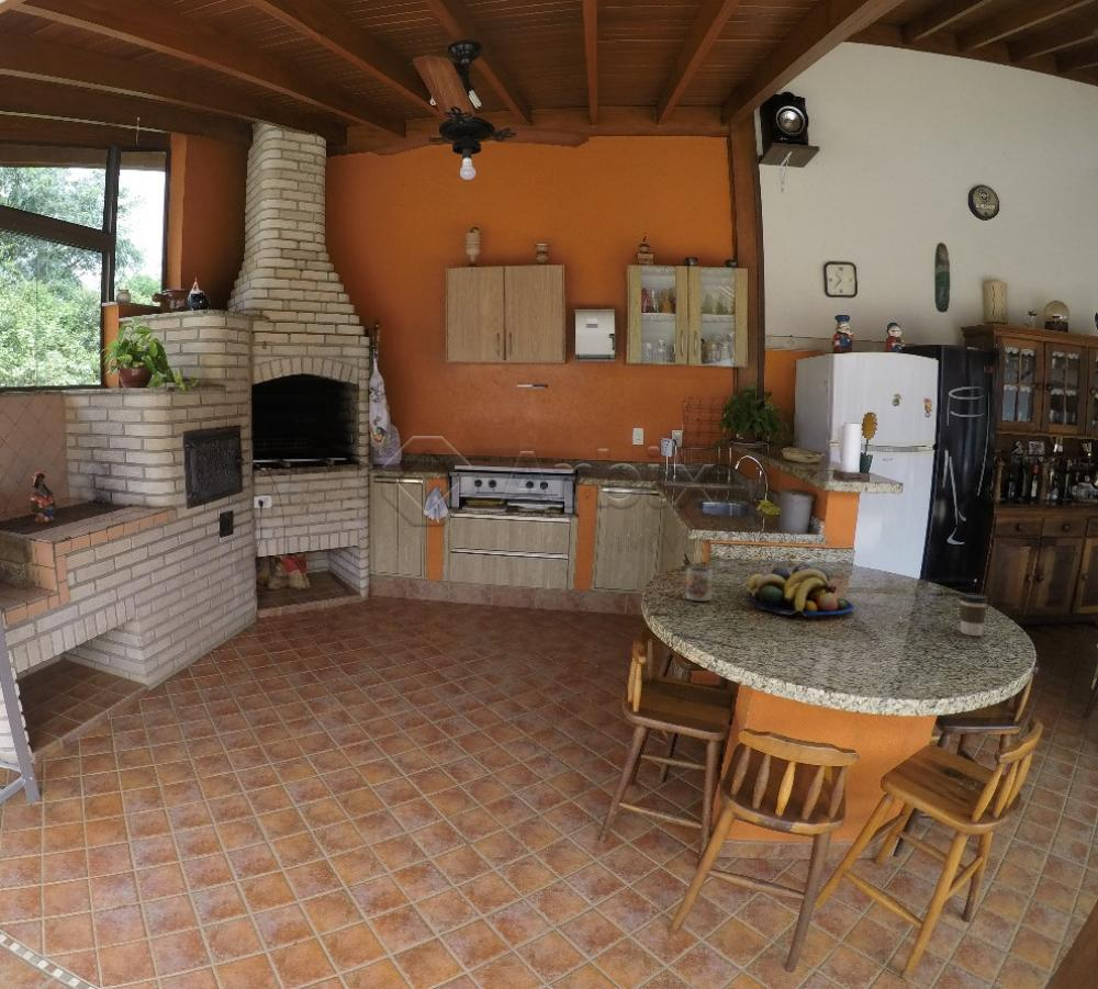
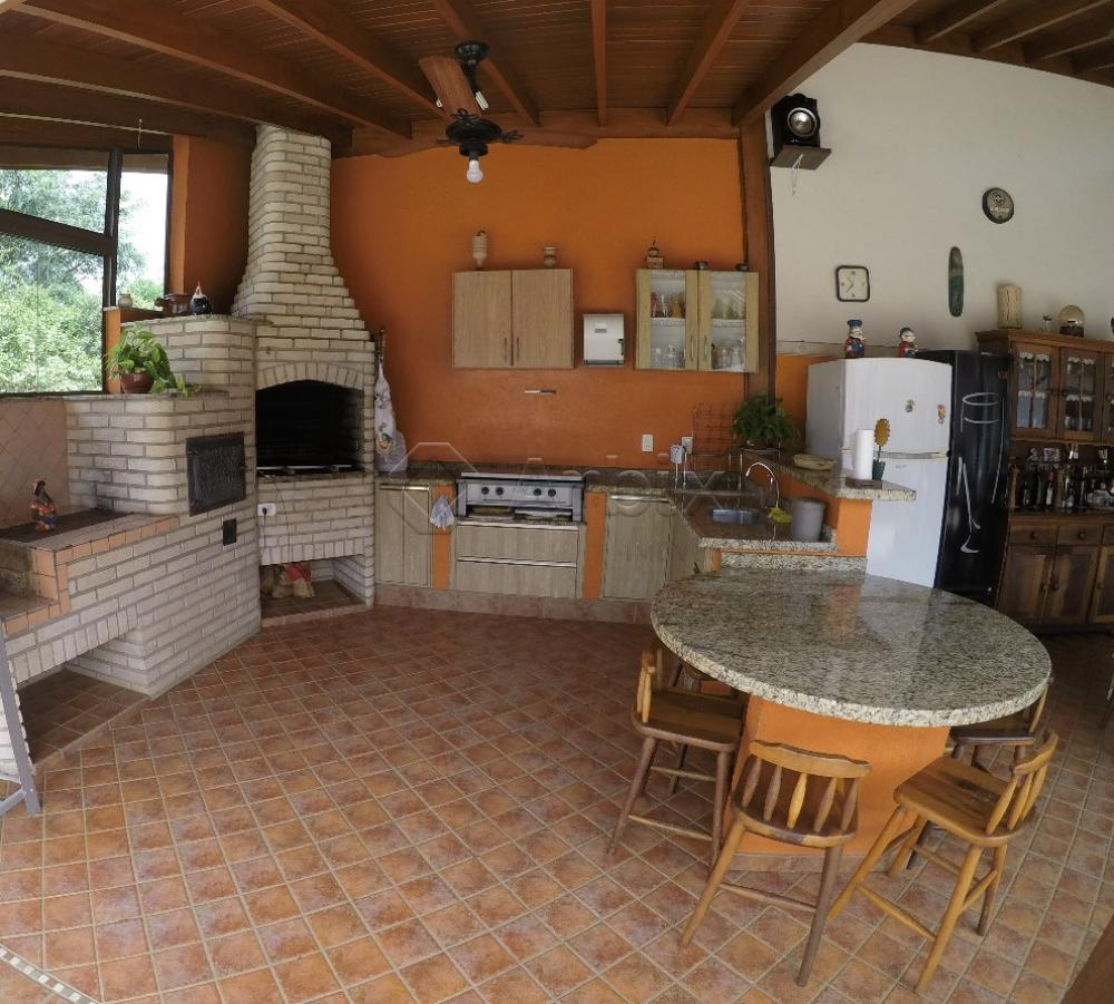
- mug [685,566,714,602]
- fruit bowl [746,563,855,617]
- coffee cup [959,592,988,637]
